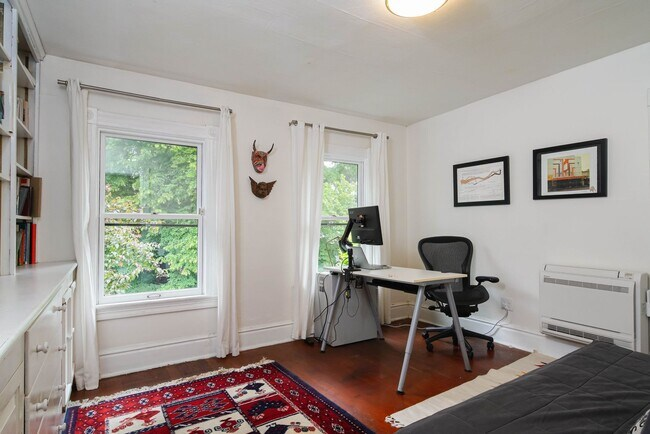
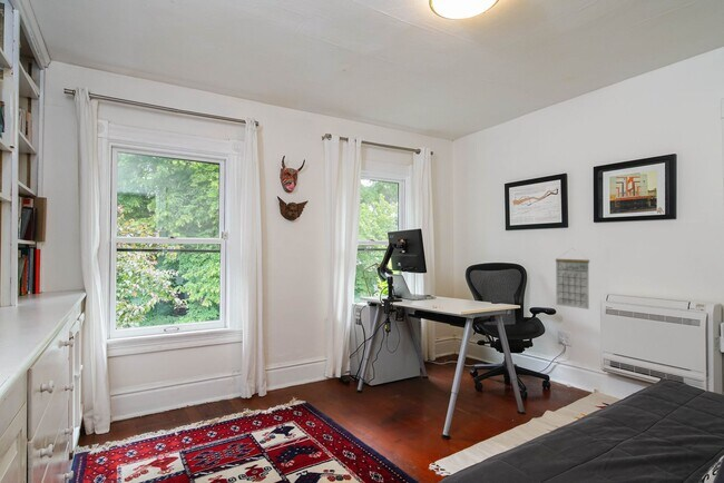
+ calendar [555,247,590,310]
